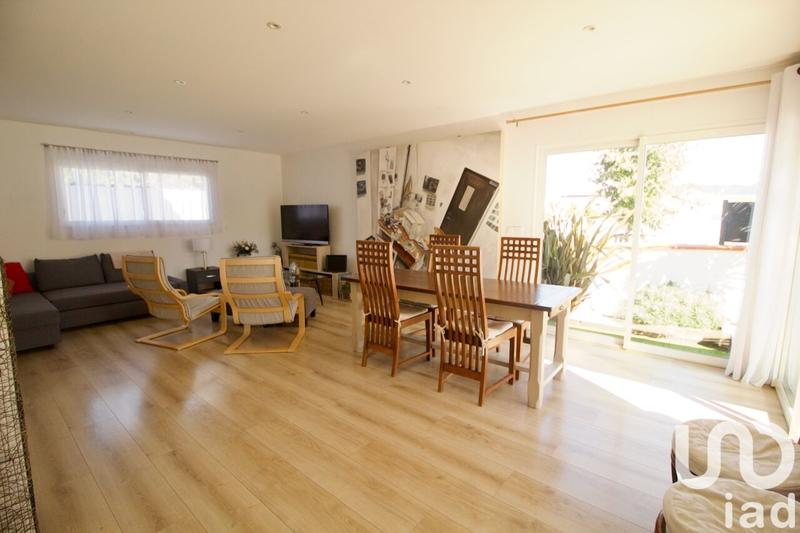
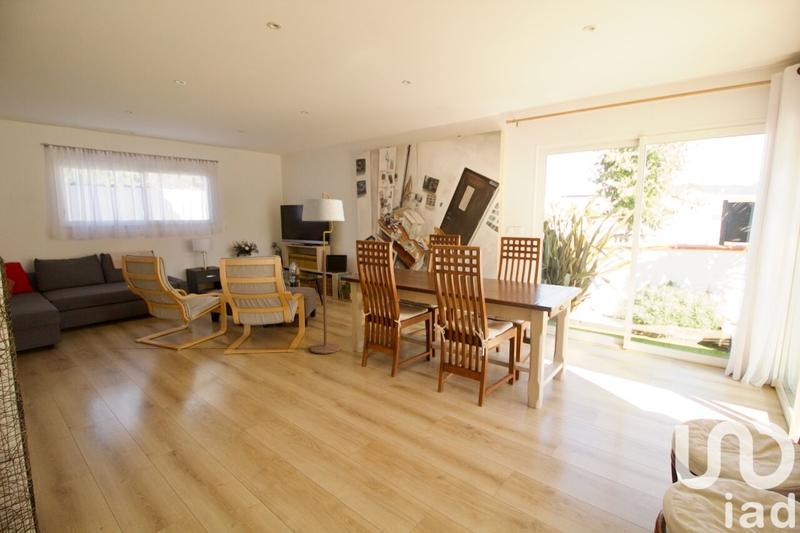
+ floor lamp [301,191,346,355]
